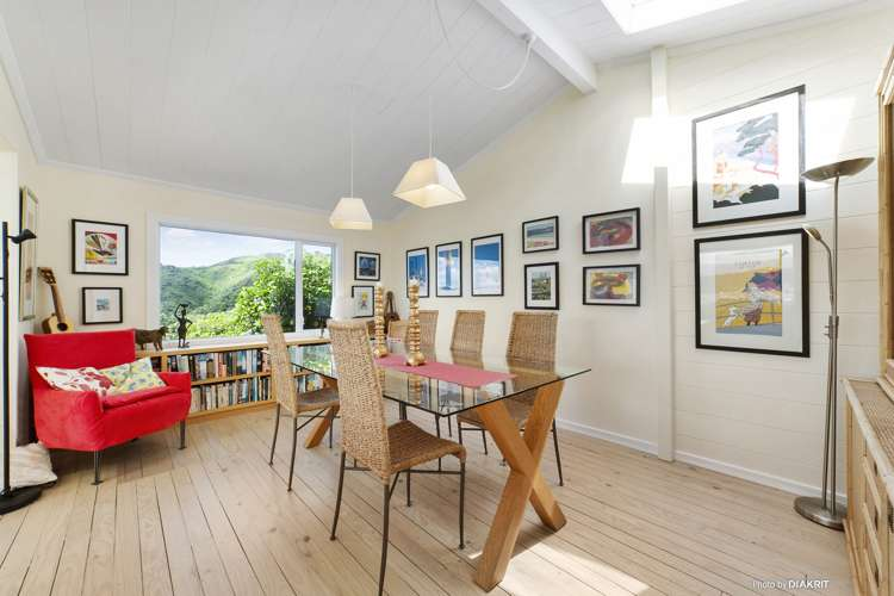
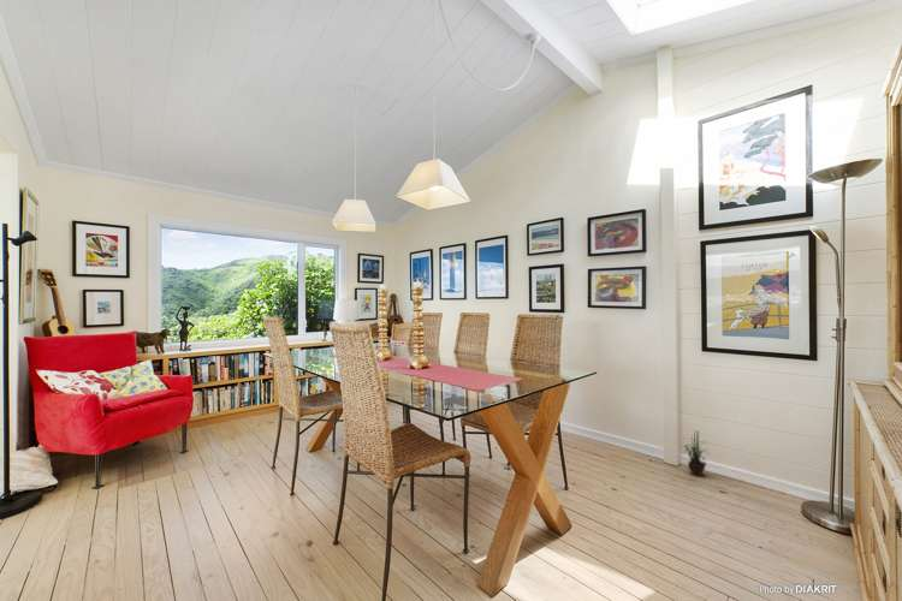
+ potted plant [680,427,710,477]
